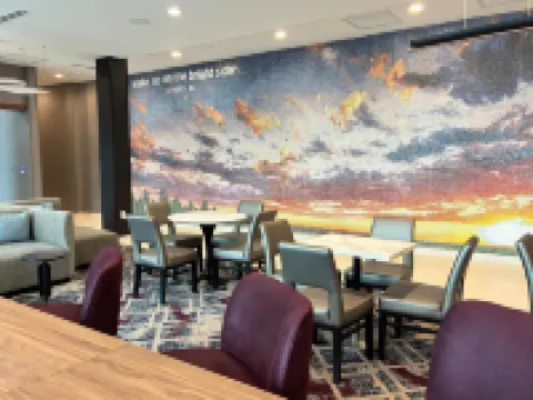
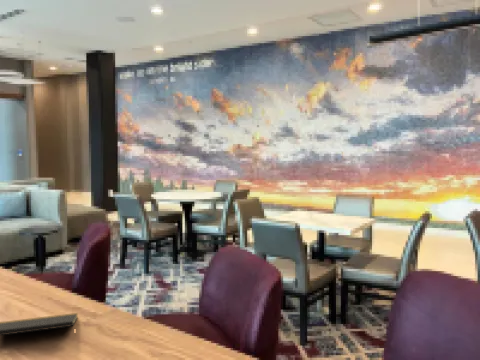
+ notepad [0,312,79,337]
